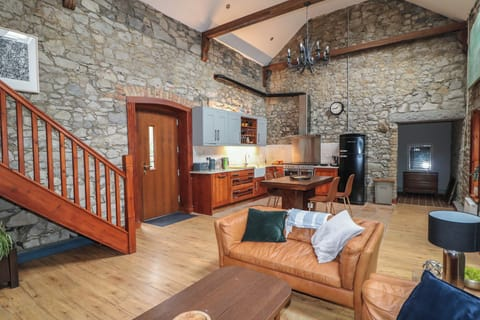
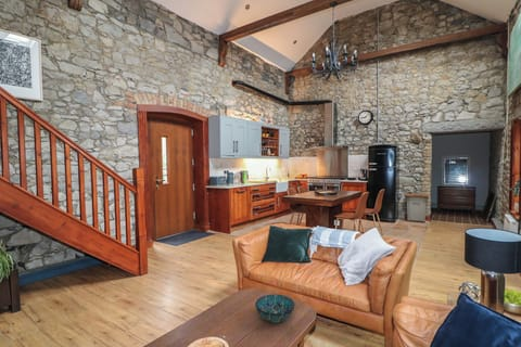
+ decorative bowl [254,293,296,323]
